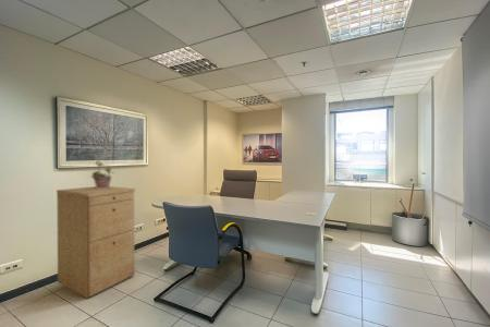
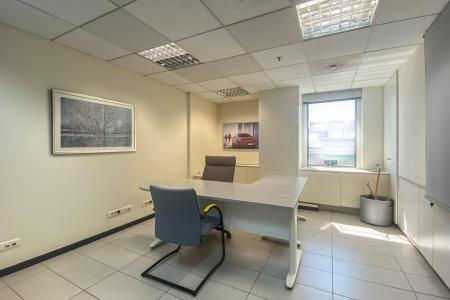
- potted plant [89,159,117,189]
- filing cabinet [56,185,136,300]
